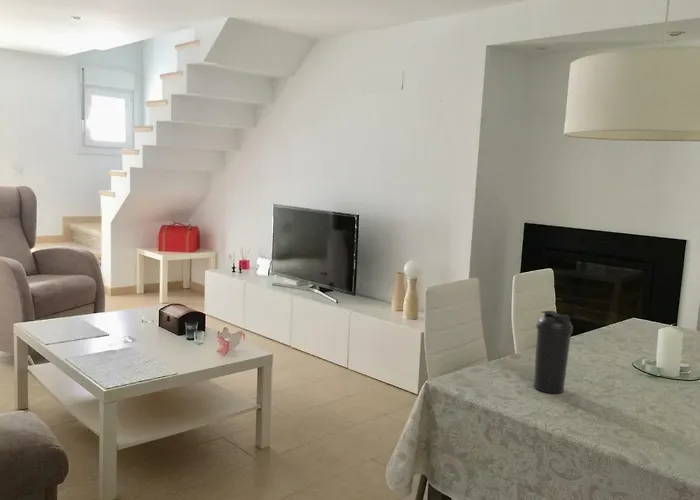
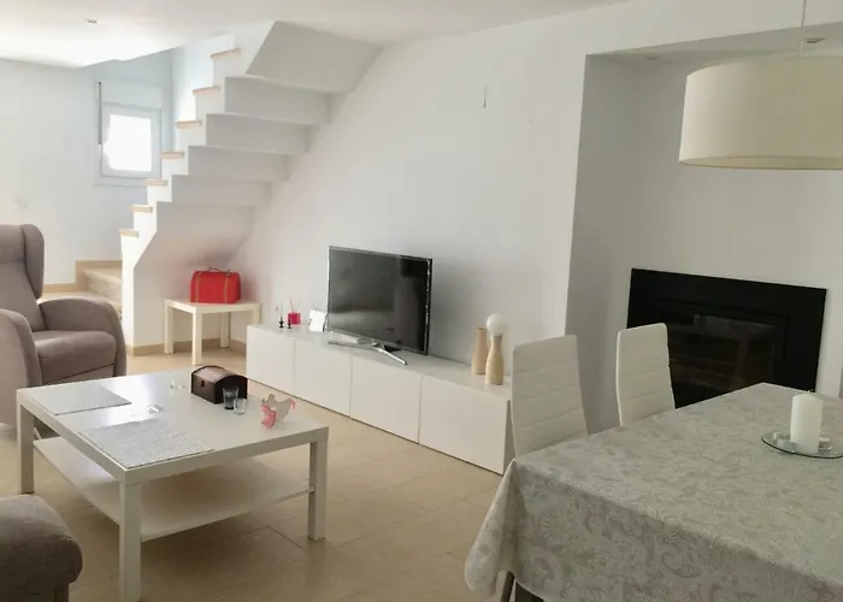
- water bottle [533,310,574,394]
